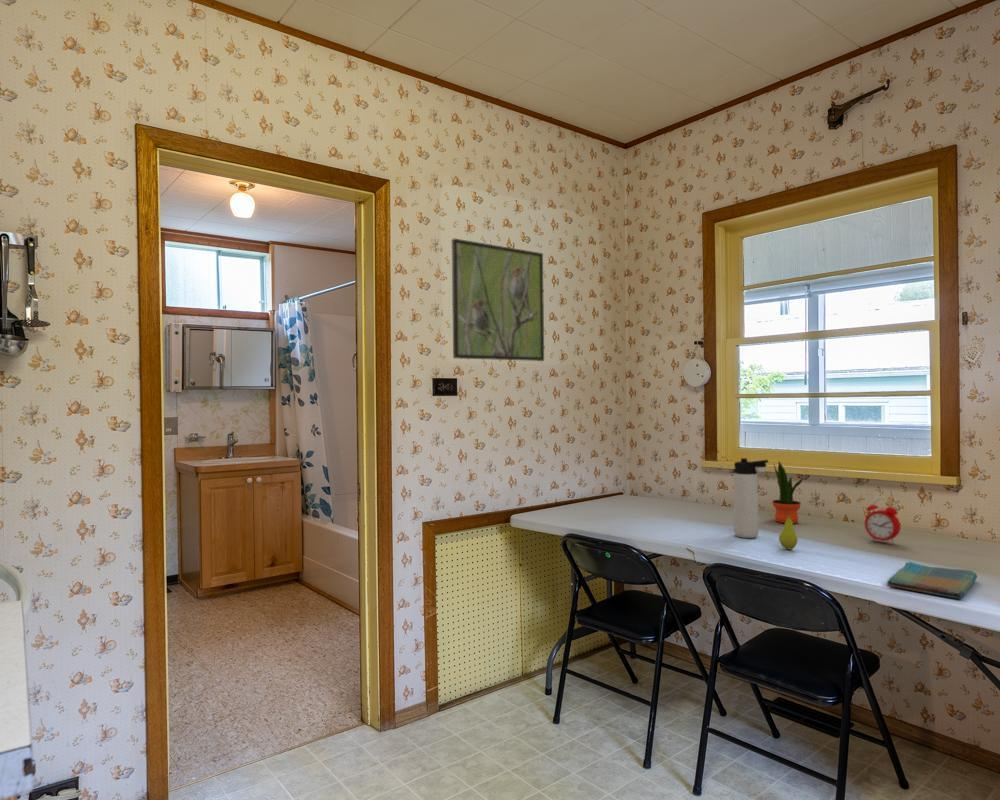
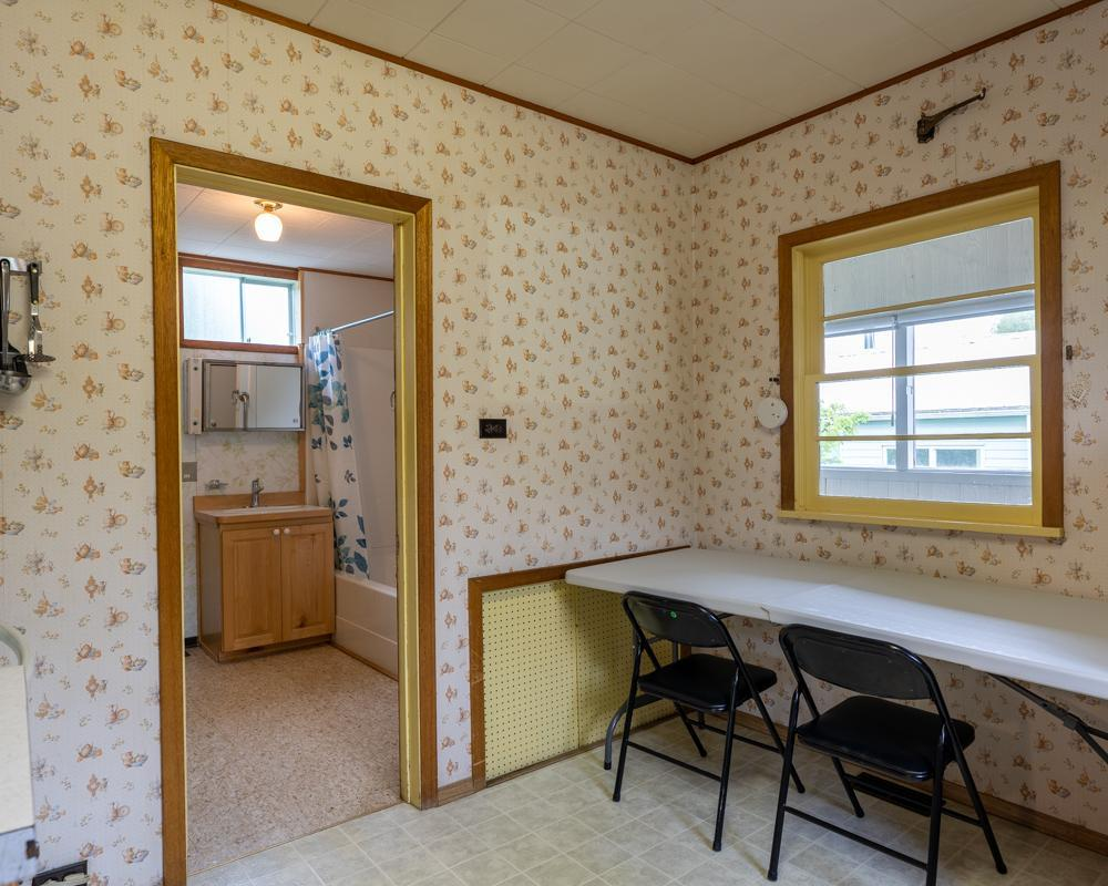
- fruit [778,512,799,550]
- potted plant [771,461,805,524]
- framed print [451,238,545,362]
- thermos bottle [733,457,769,539]
- alarm clock [864,498,902,545]
- dish towel [886,561,978,600]
